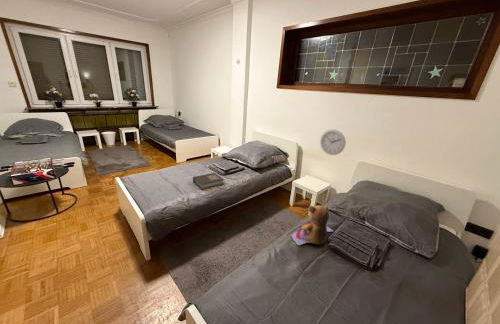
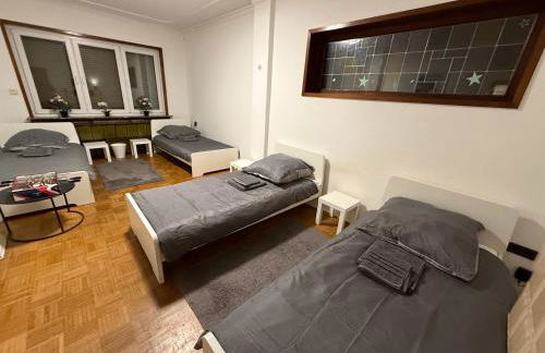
- wall clock [319,128,347,156]
- teddy bear [289,204,334,246]
- book [192,172,225,191]
